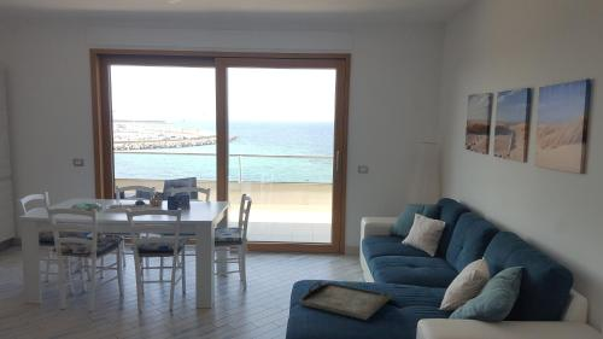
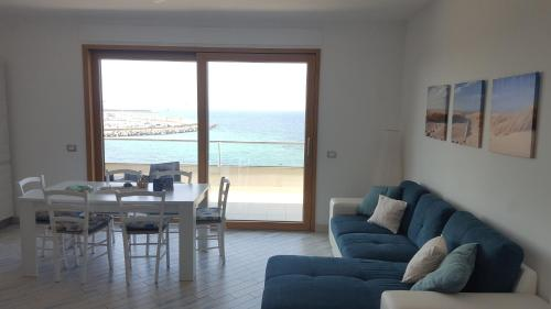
- serving tray [298,281,392,321]
